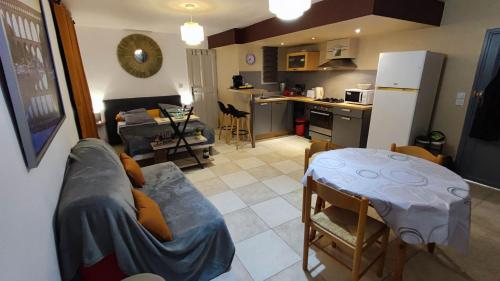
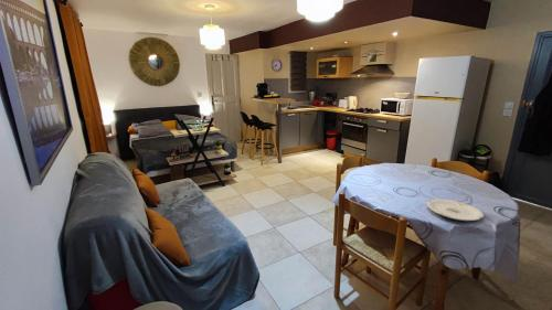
+ plate [426,199,485,222]
